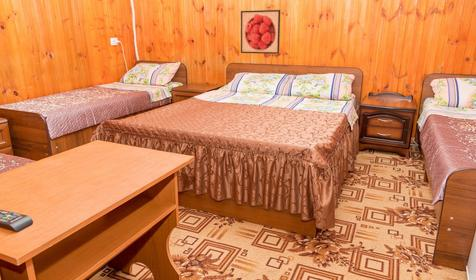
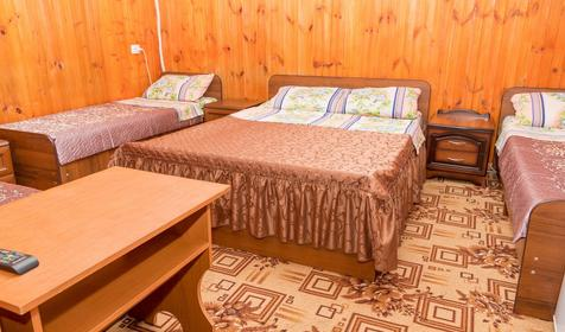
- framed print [240,9,281,55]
